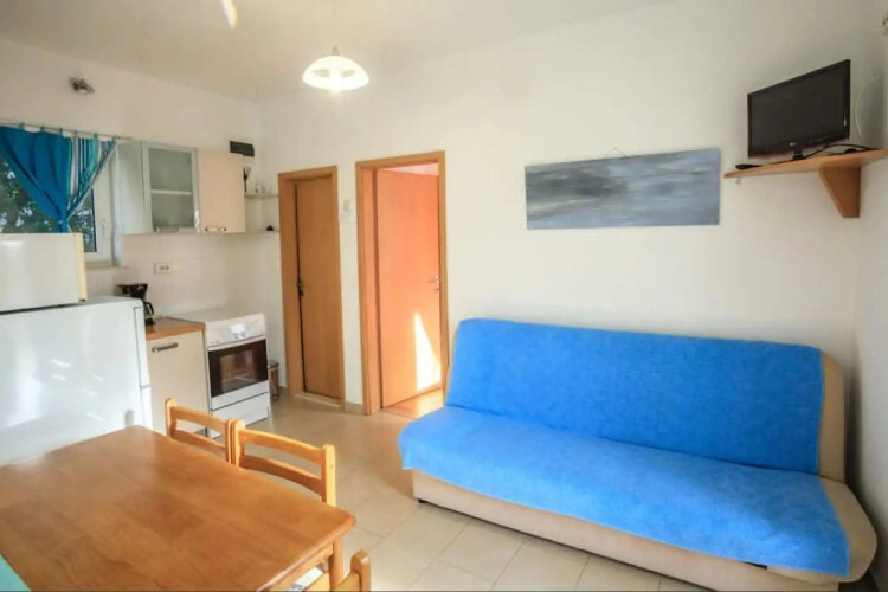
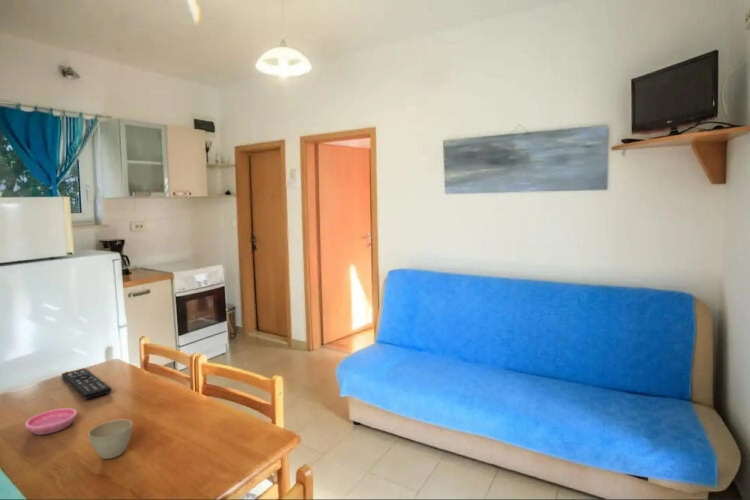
+ flower pot [87,419,133,460]
+ remote control [61,367,112,400]
+ saucer [24,407,78,435]
